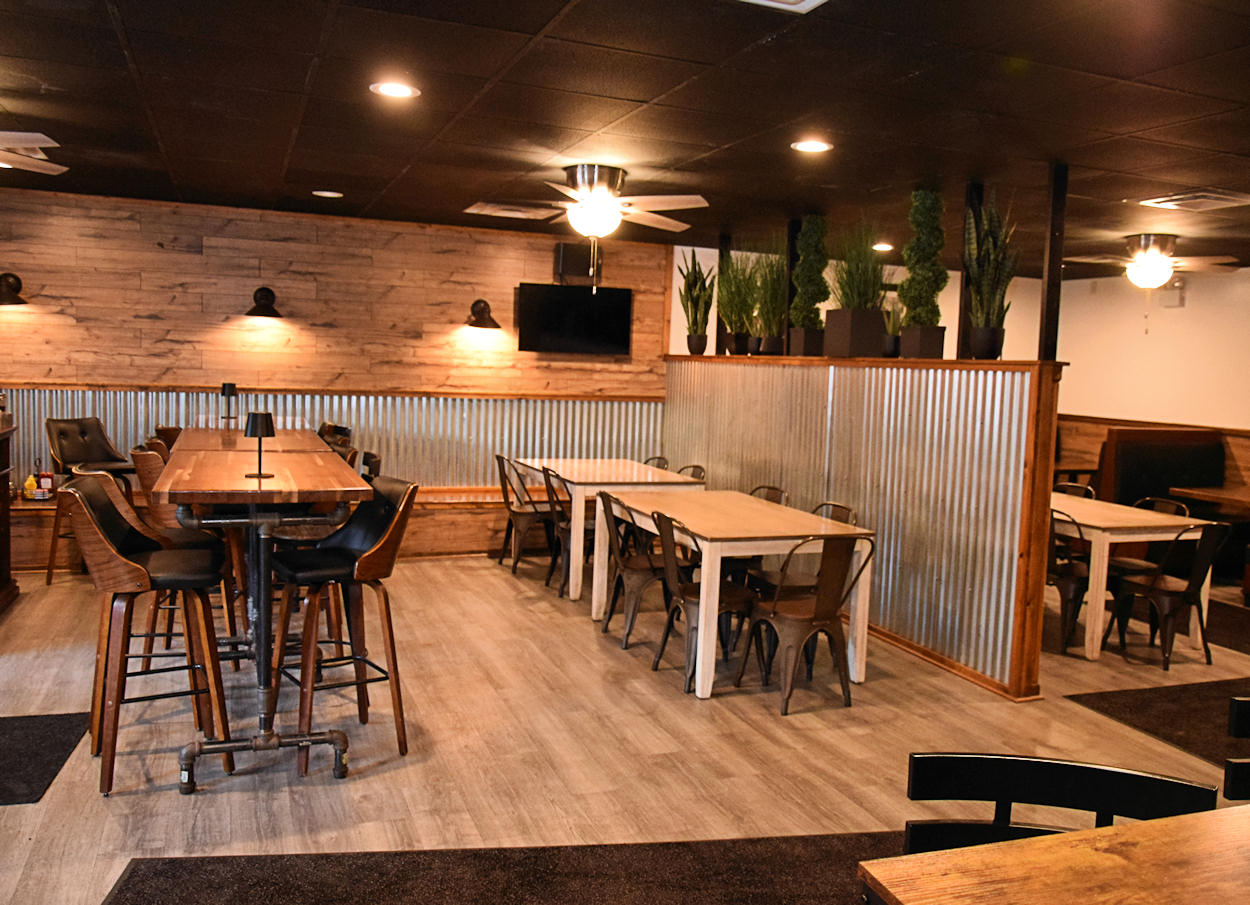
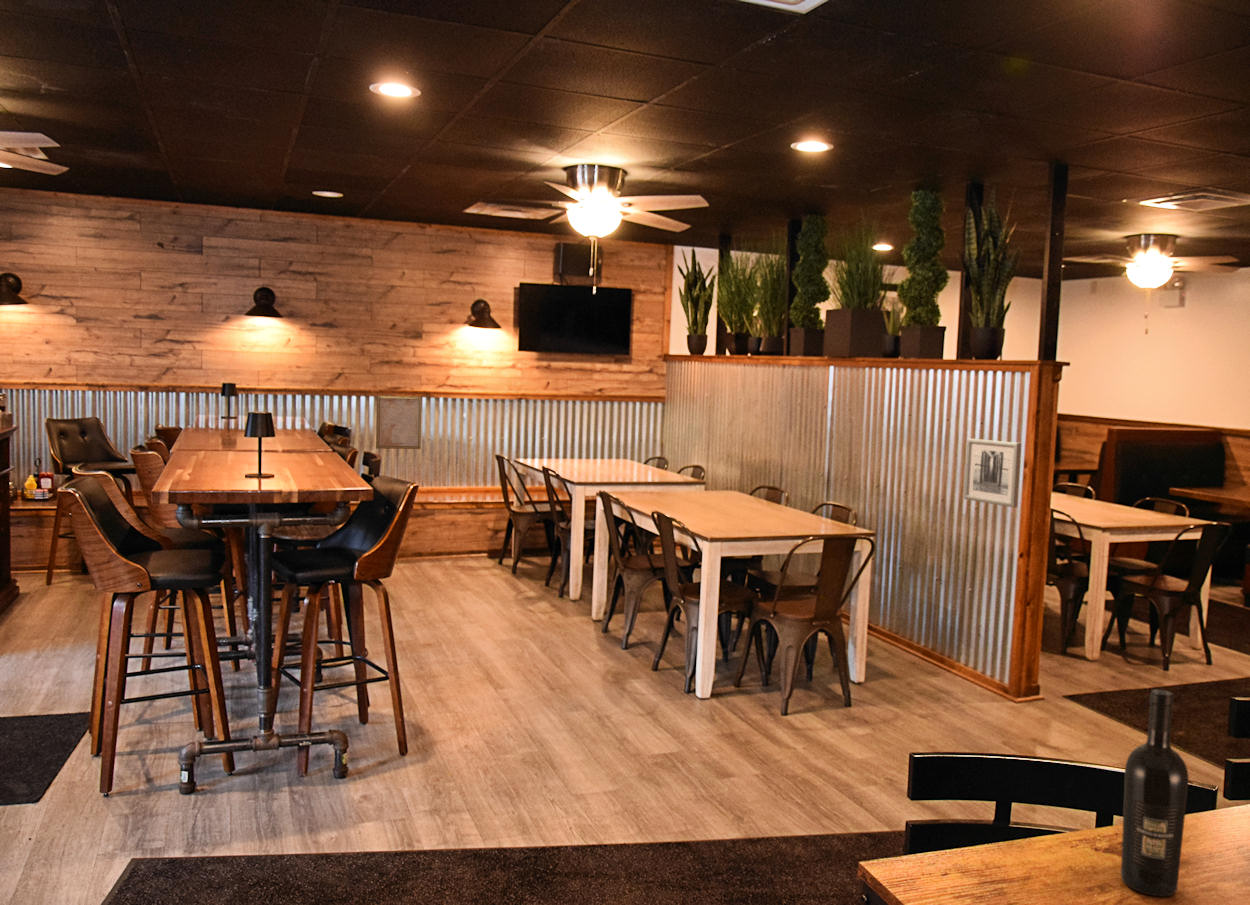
+ wall art [375,395,423,450]
+ wall art [963,438,1022,509]
+ wine bottle [1120,688,1190,897]
